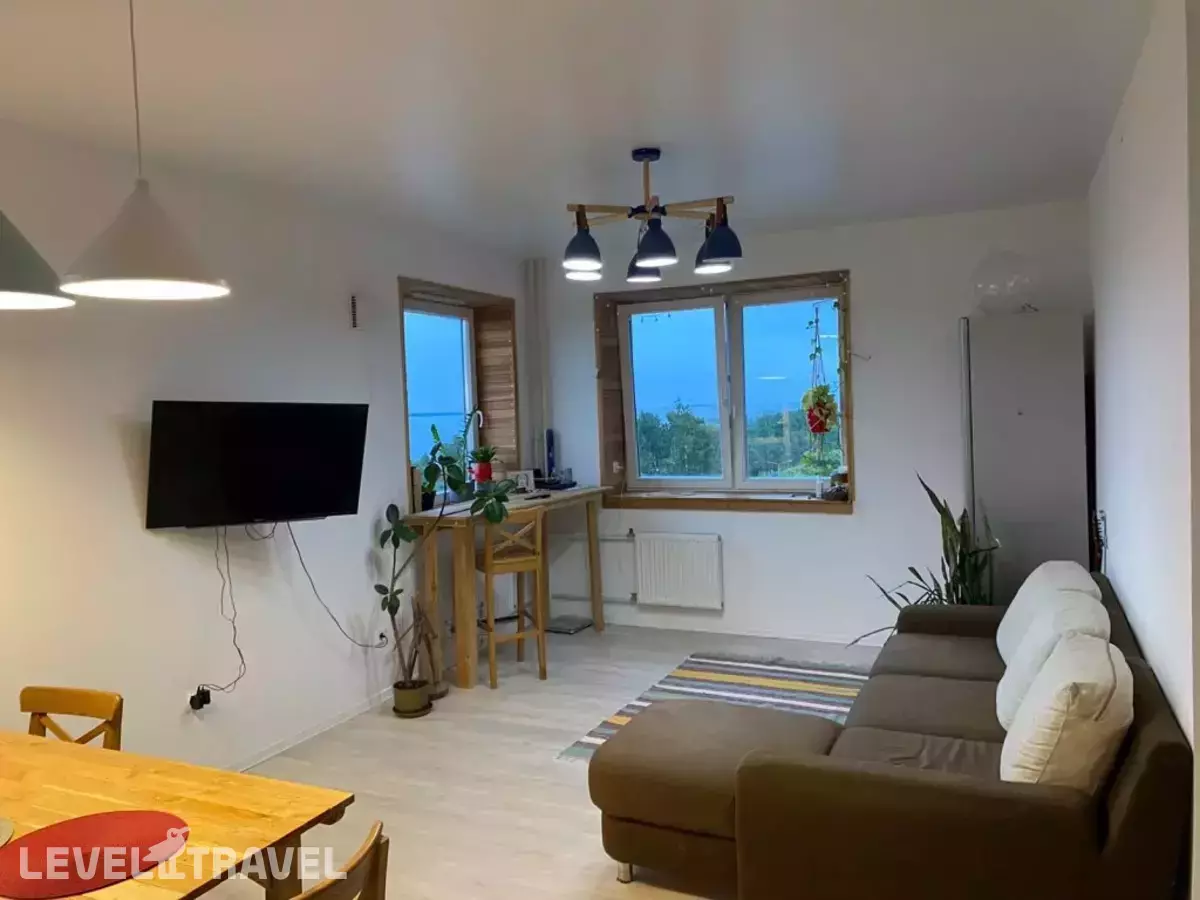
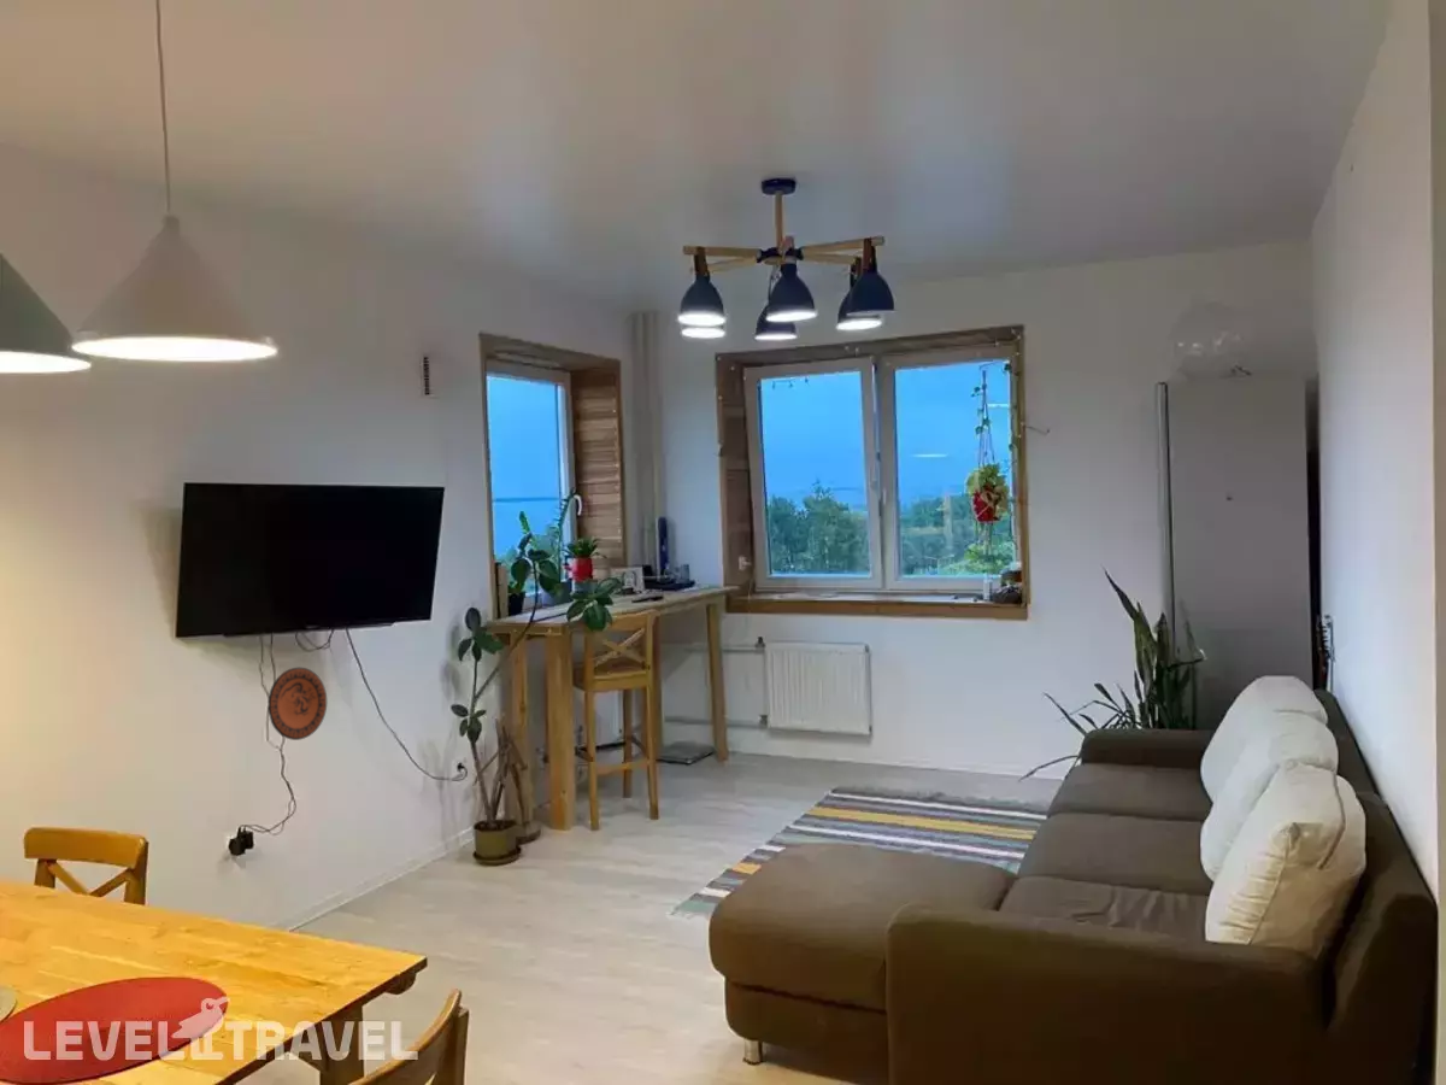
+ decorative plate [266,667,328,741]
